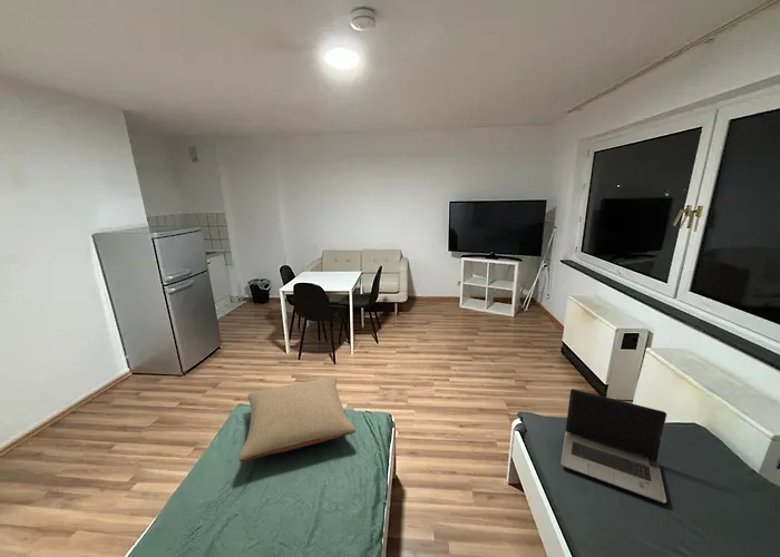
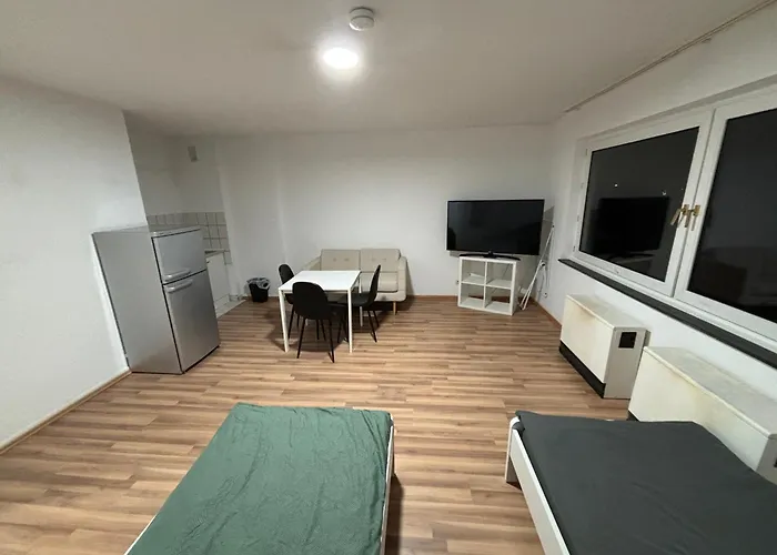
- pillow [237,375,357,462]
- laptop computer [559,388,667,505]
